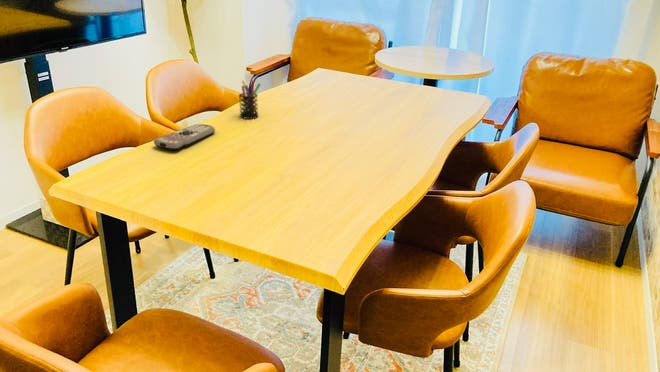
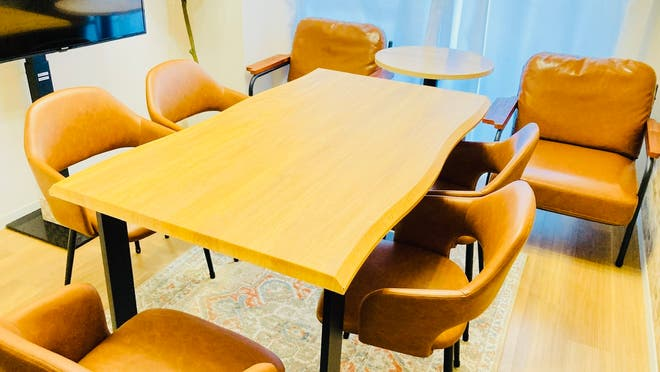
- remote control [153,123,216,151]
- pen holder [238,79,262,120]
